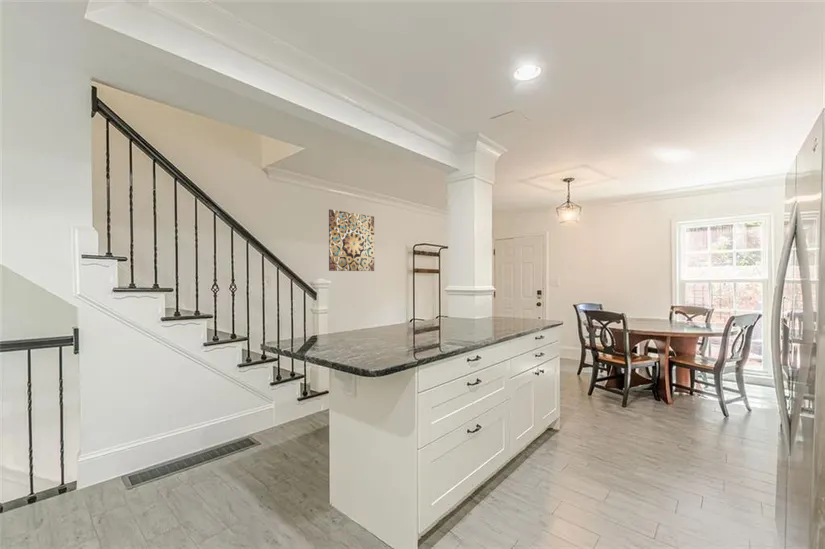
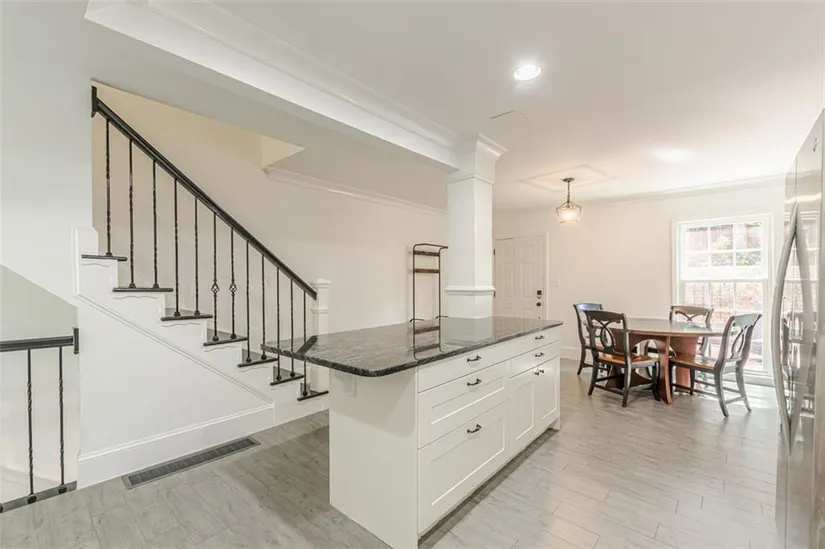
- wall art [328,208,375,272]
